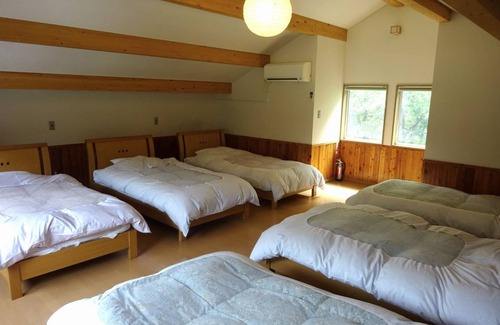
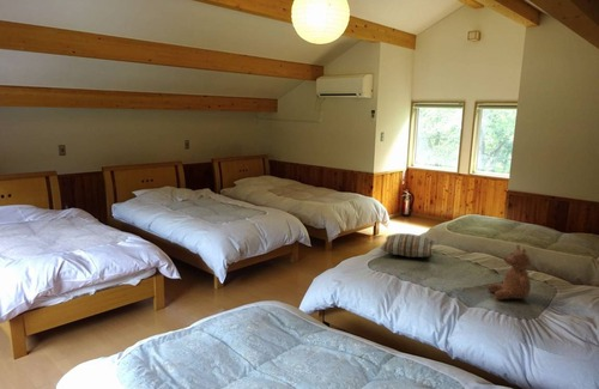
+ teddy bear [486,243,532,300]
+ pillow [380,232,436,259]
